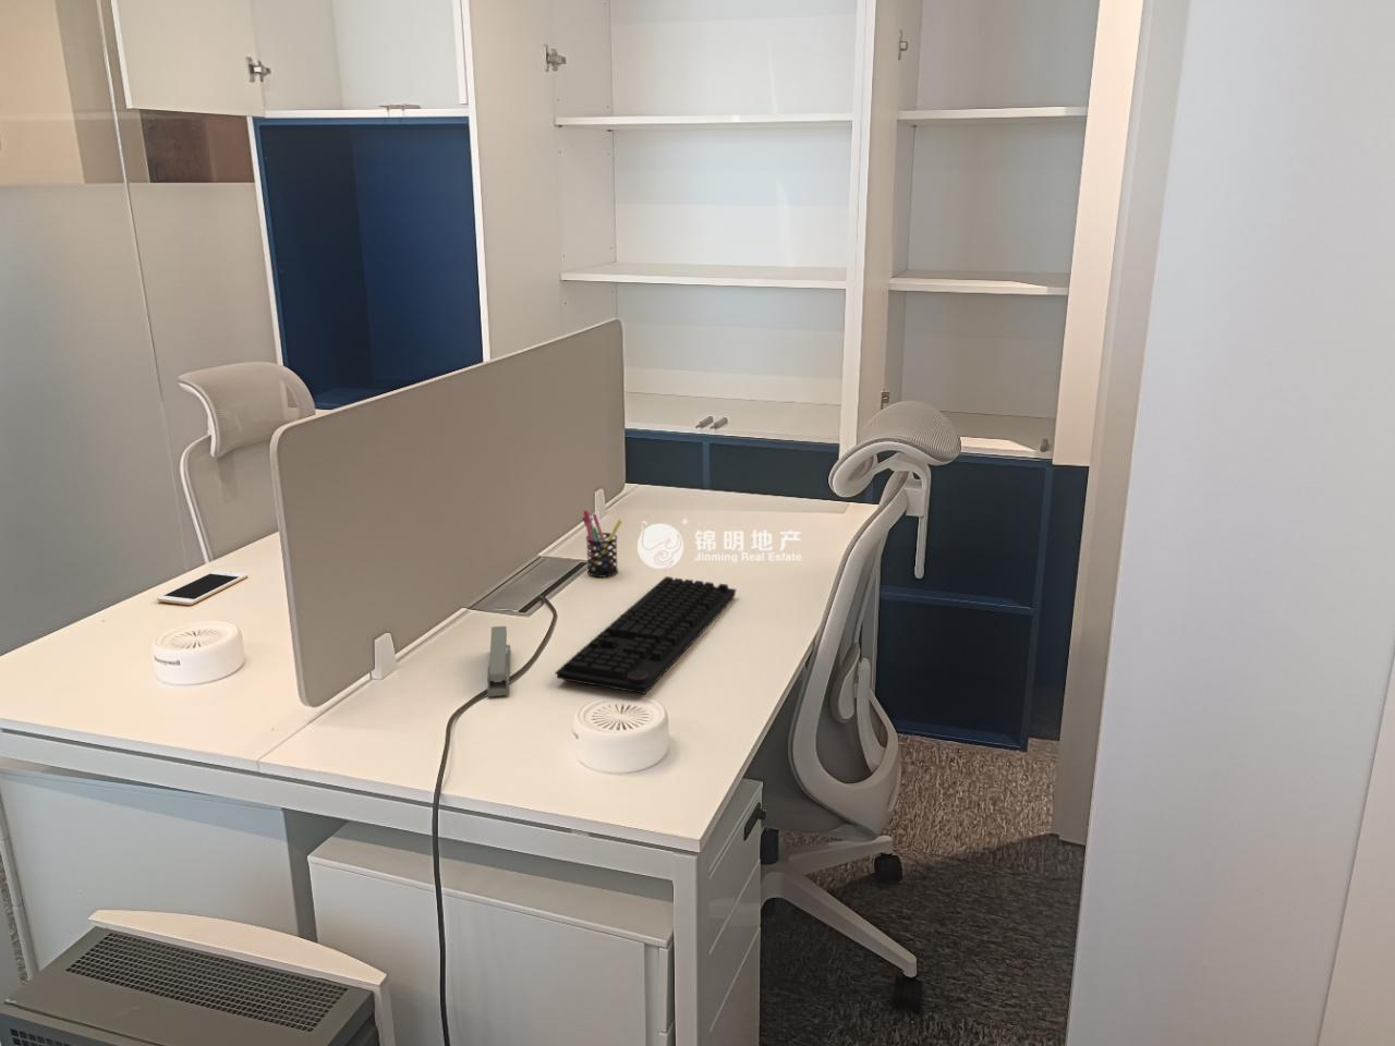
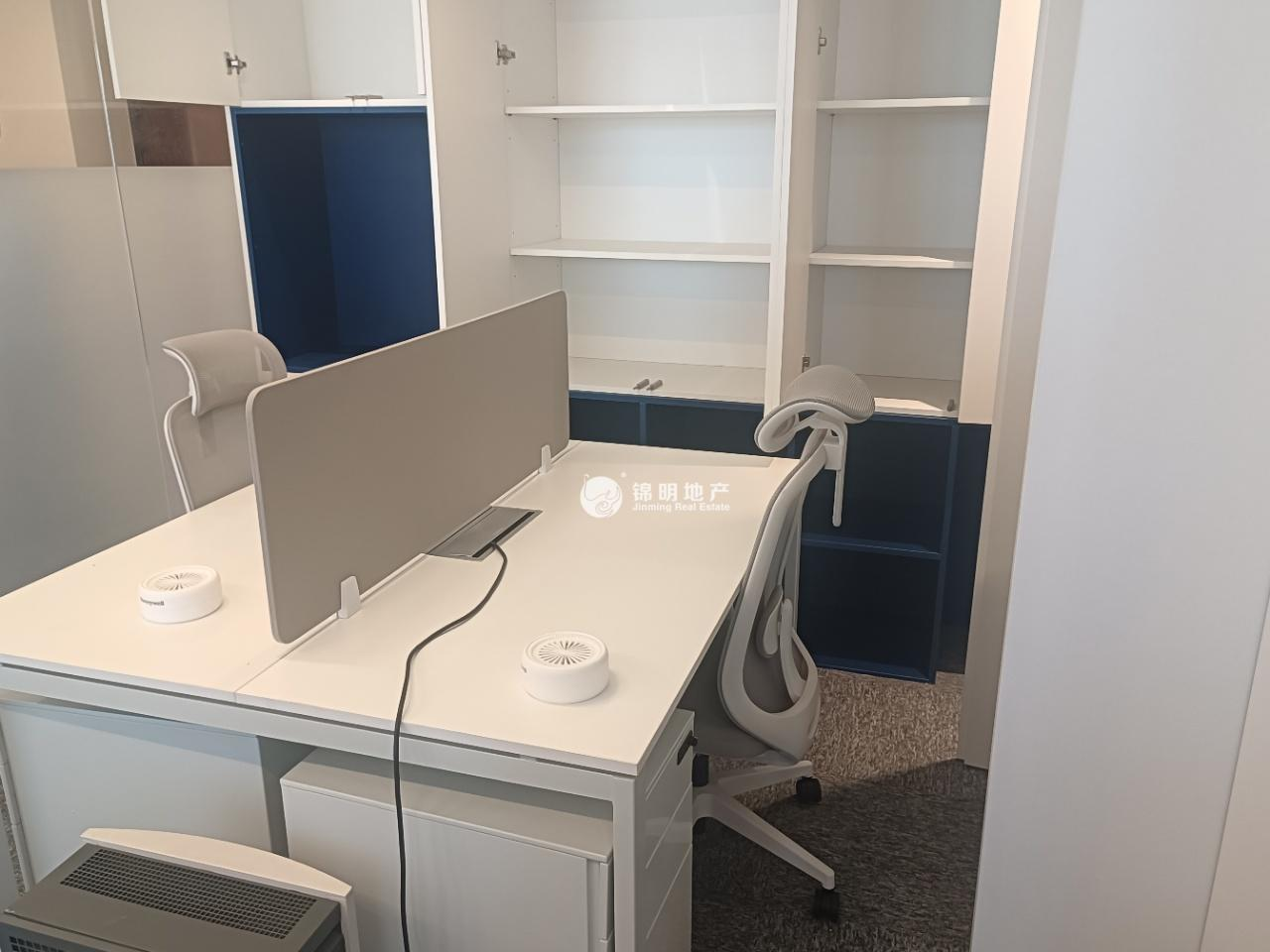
- stapler [487,625,511,698]
- keyboard [554,576,738,696]
- pen holder [581,509,624,579]
- cell phone [156,570,248,605]
